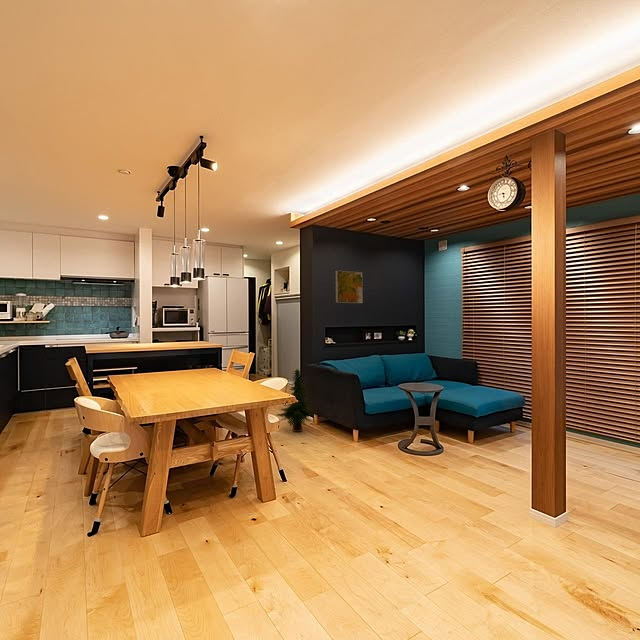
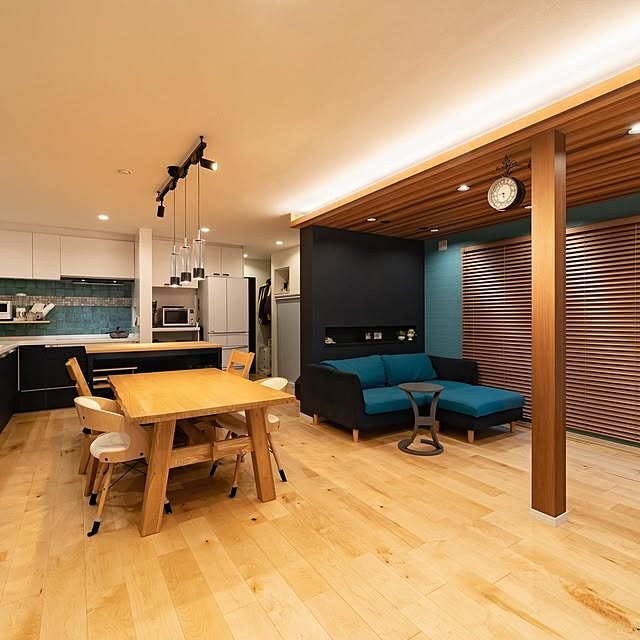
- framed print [335,270,364,304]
- tree [277,368,318,433]
